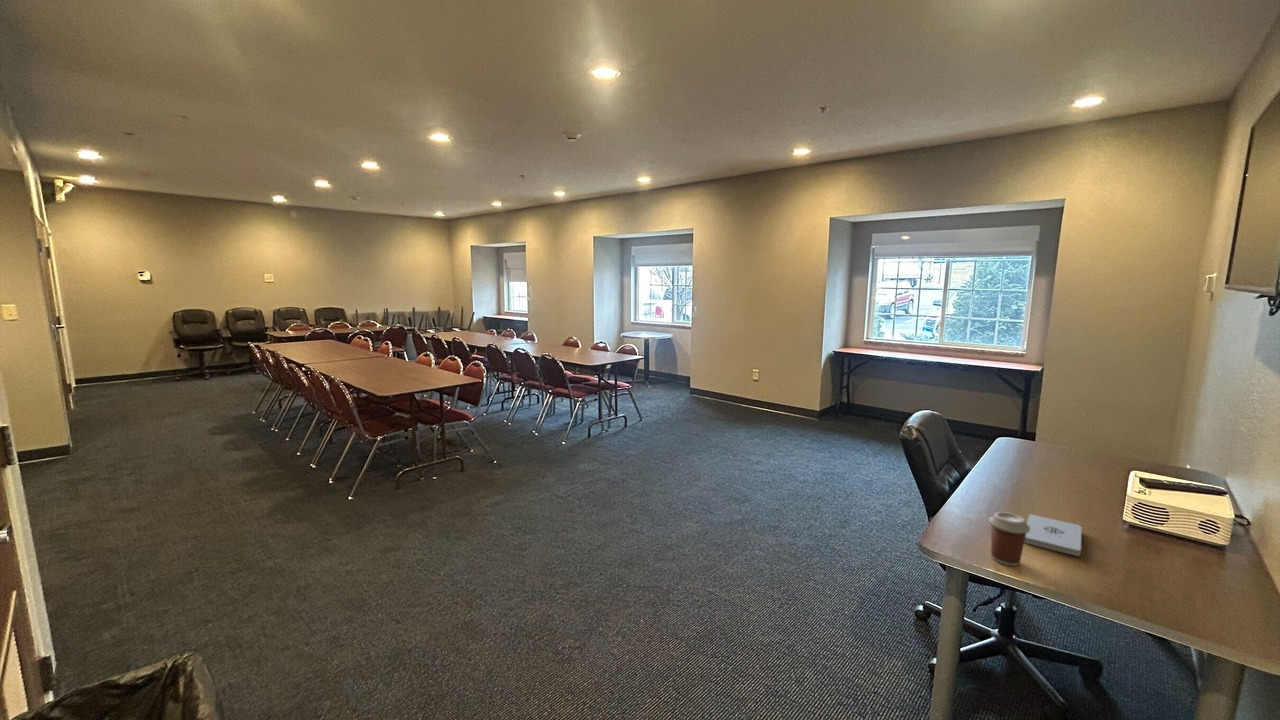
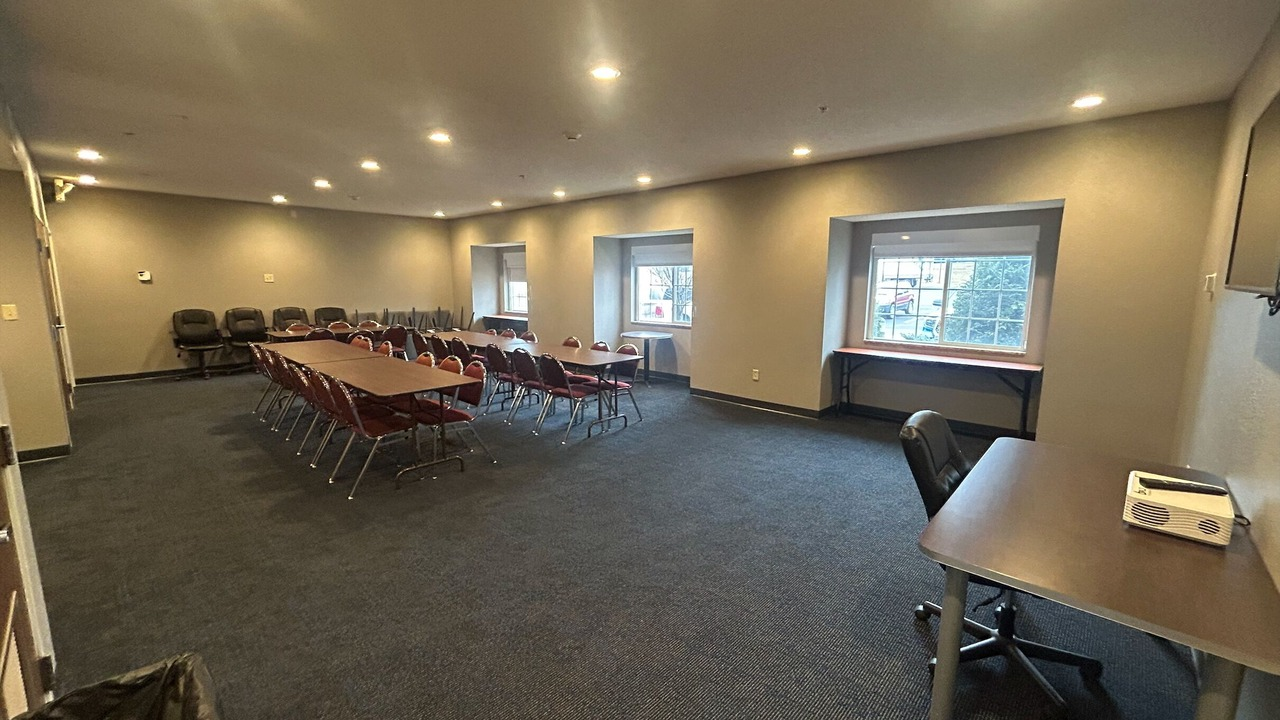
- notepad [1024,513,1083,557]
- coffee cup [988,511,1030,567]
